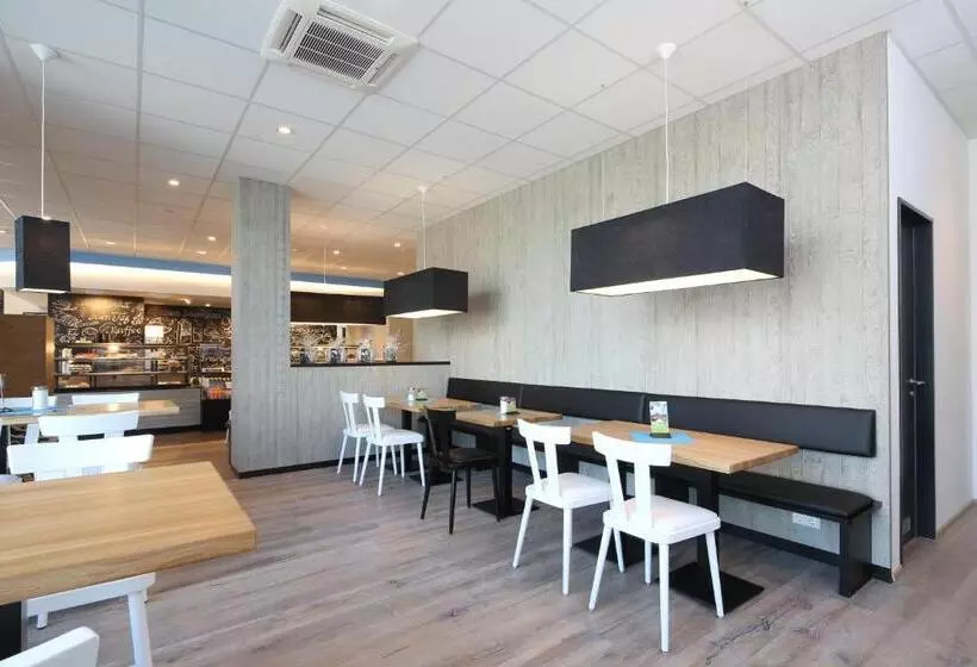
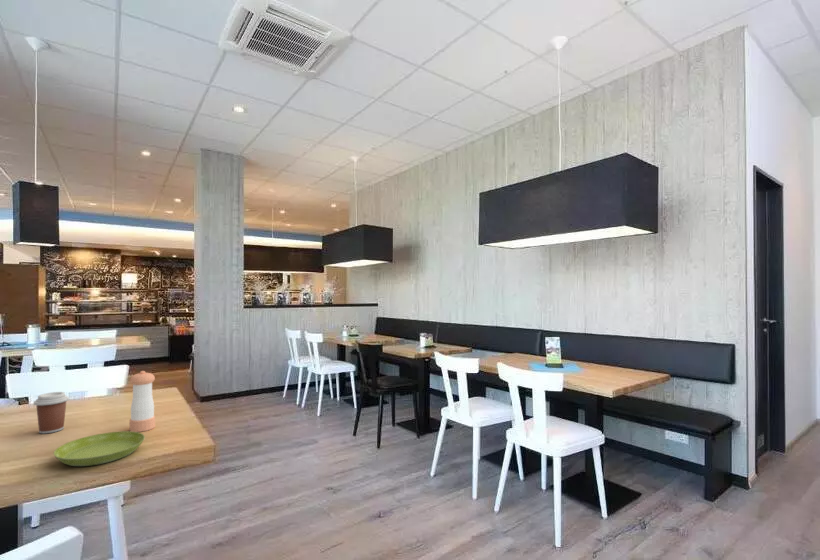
+ saucer [53,430,146,467]
+ pepper shaker [129,370,156,433]
+ coffee cup [33,391,70,434]
